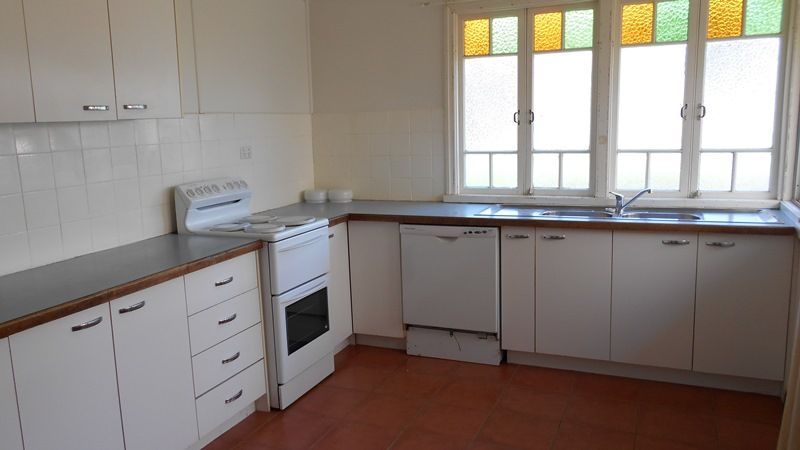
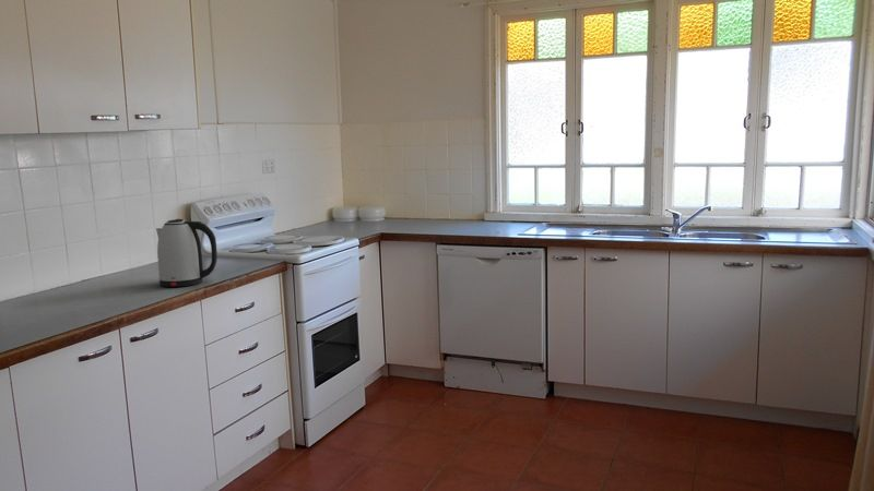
+ kettle [155,218,218,288]
